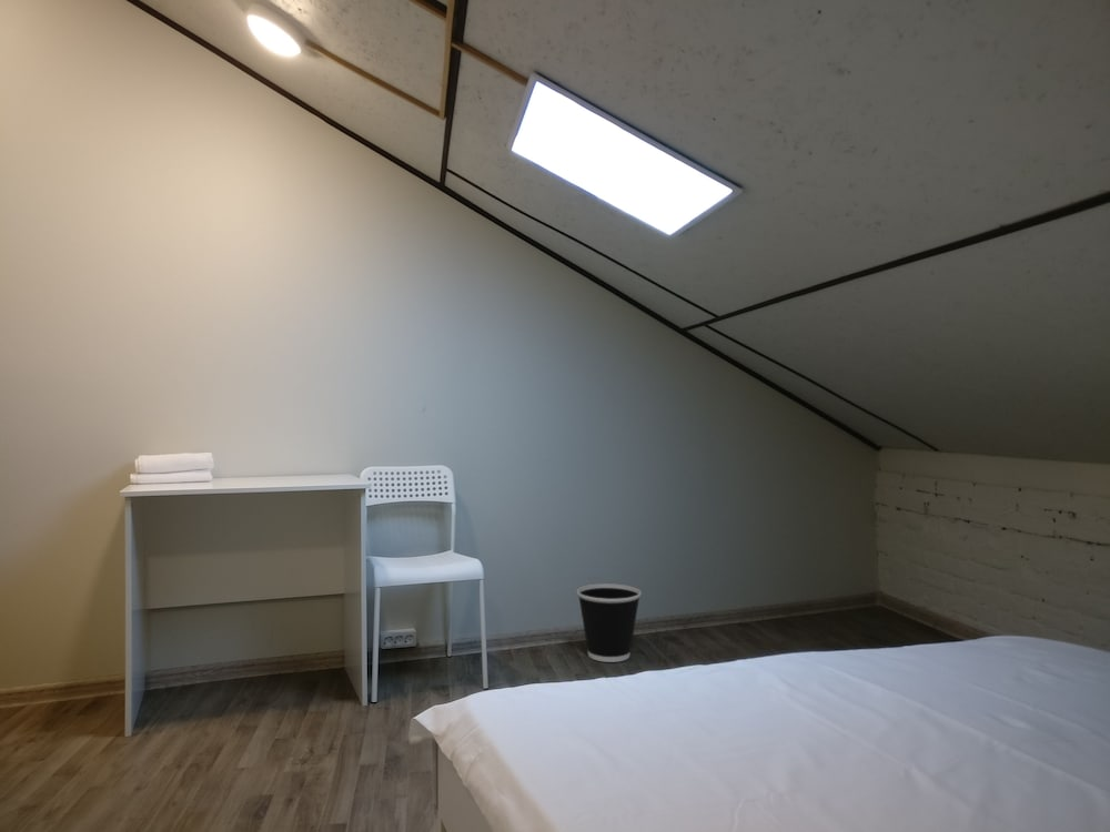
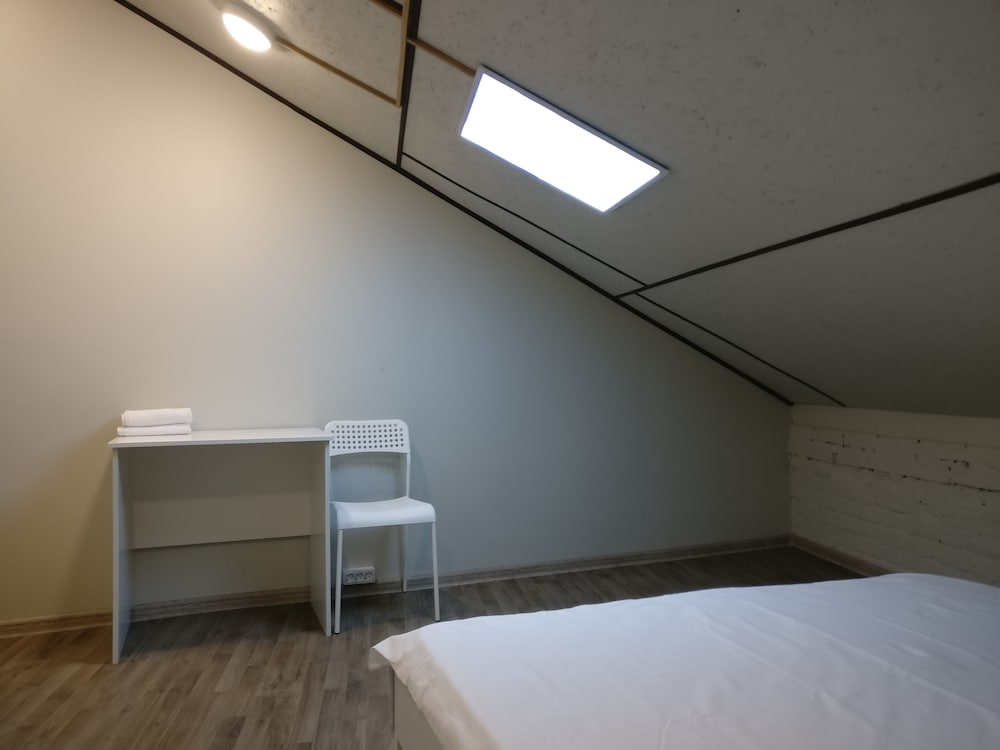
- wastebasket [576,582,643,663]
